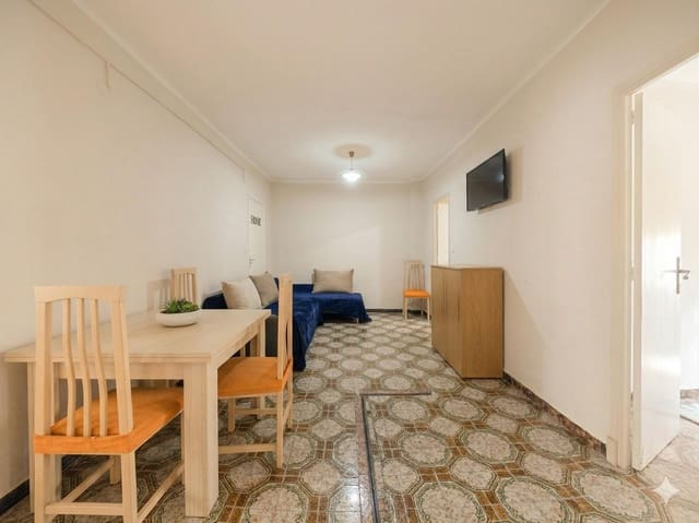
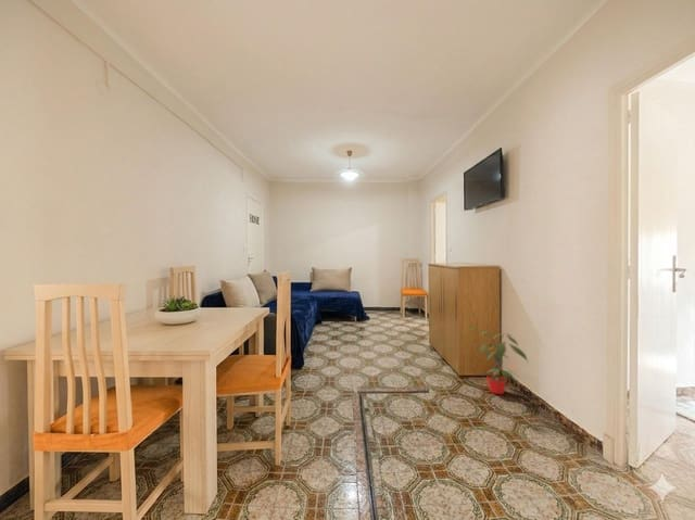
+ potted plant [467,328,529,395]
